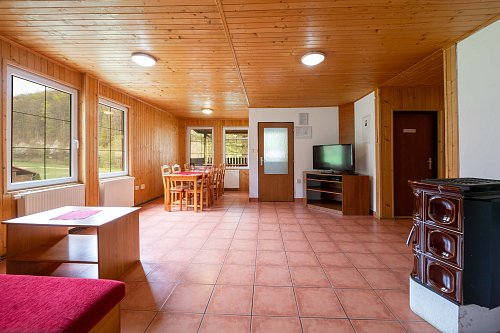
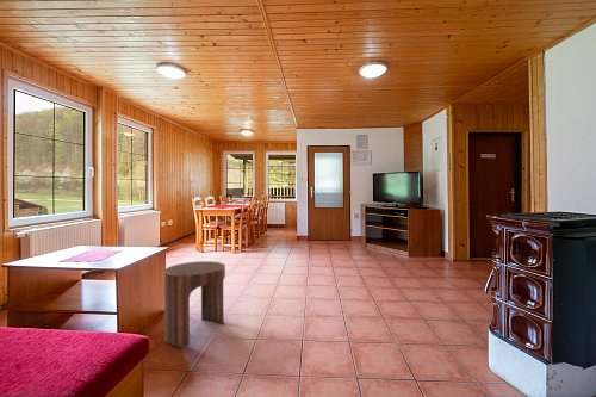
+ side table [163,260,226,348]
